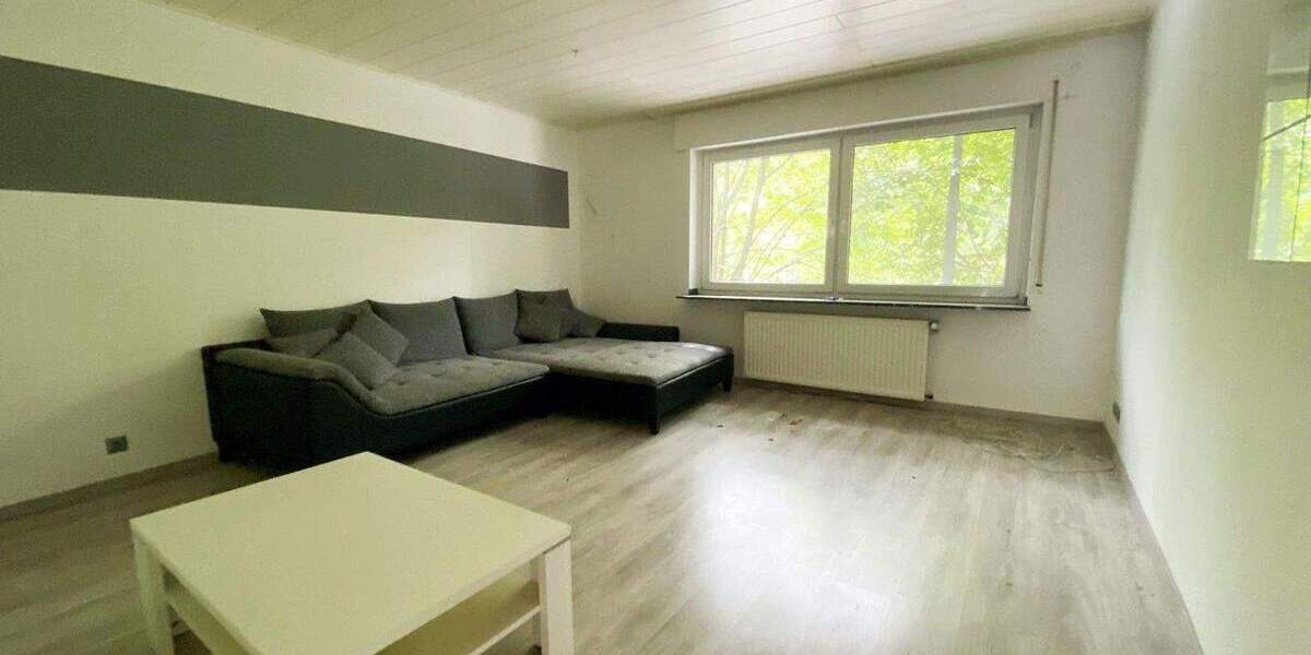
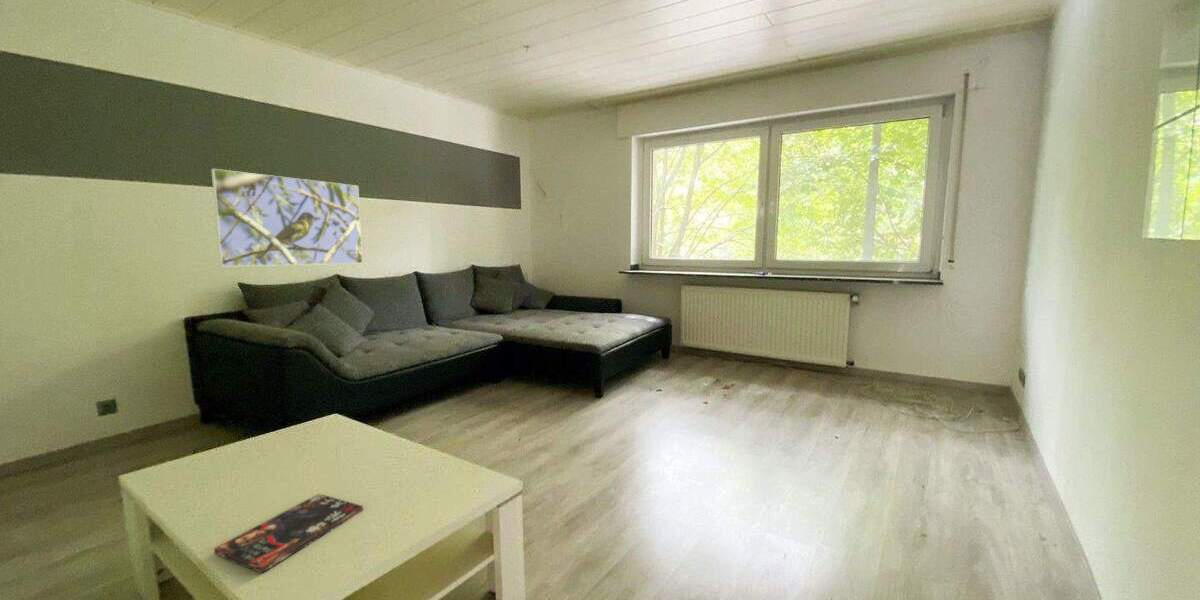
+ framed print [210,168,364,268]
+ book [213,493,364,574]
